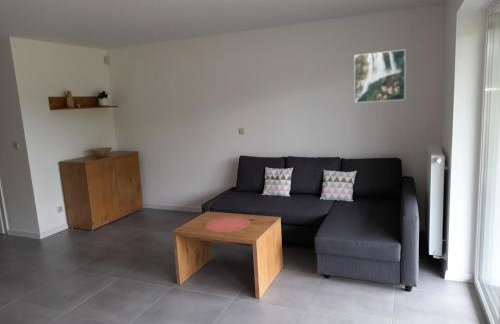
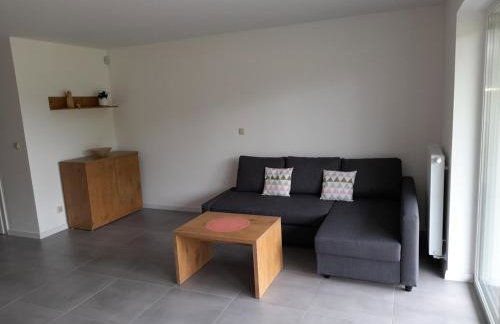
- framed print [353,49,406,104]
